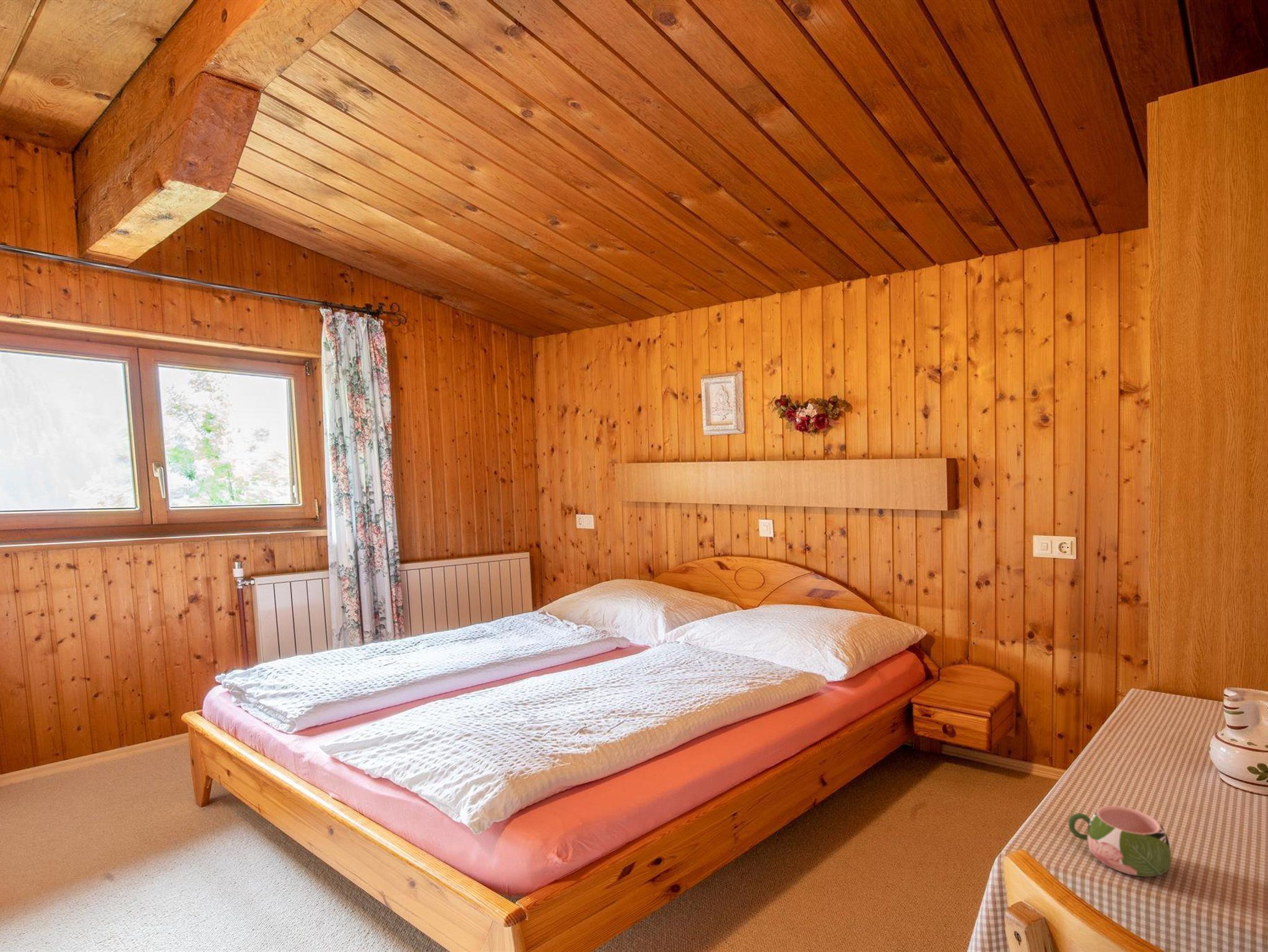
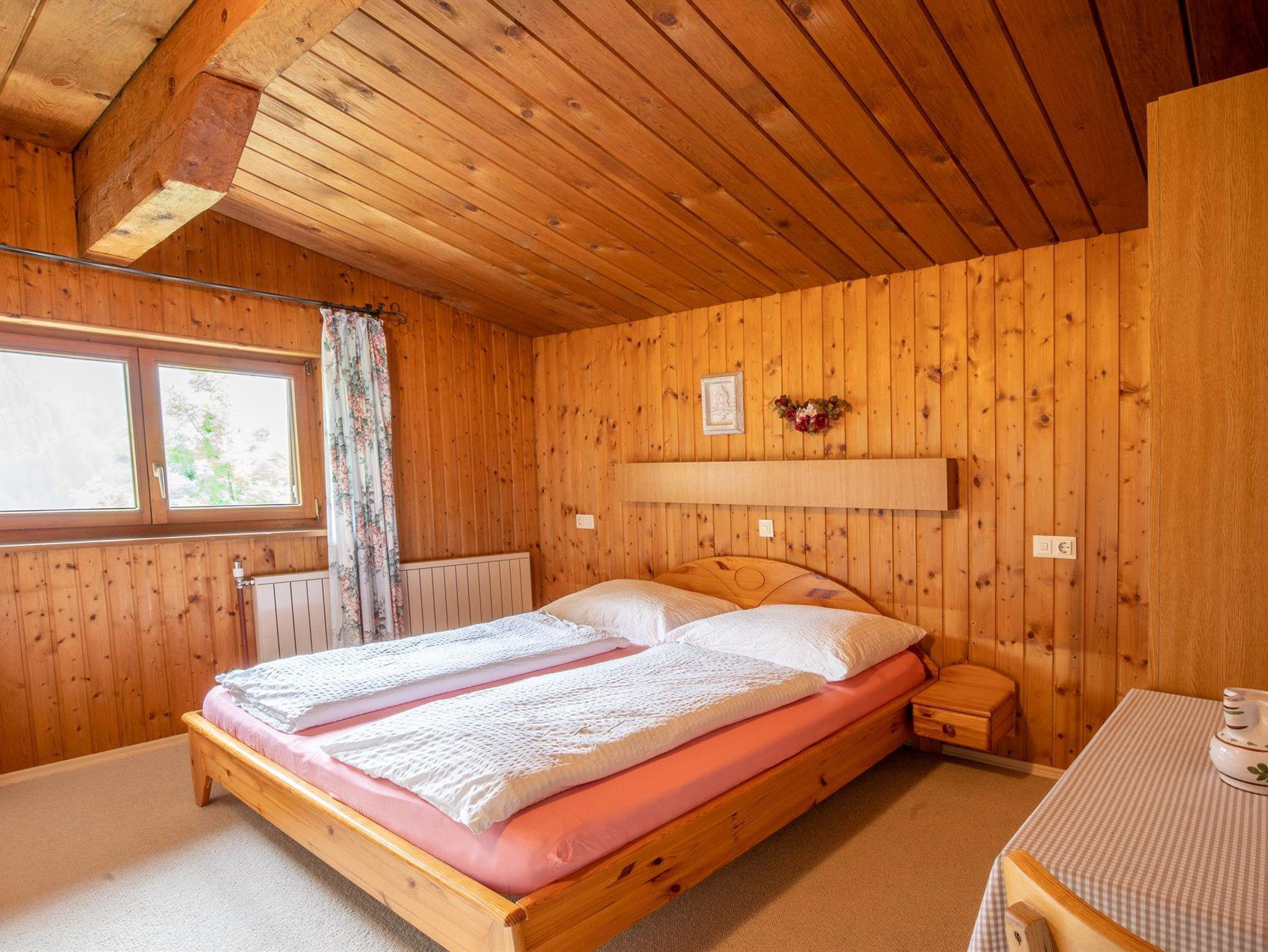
- mug [1068,805,1172,878]
